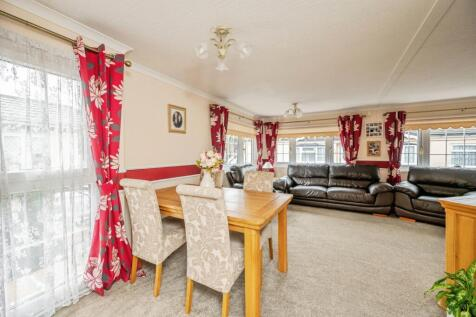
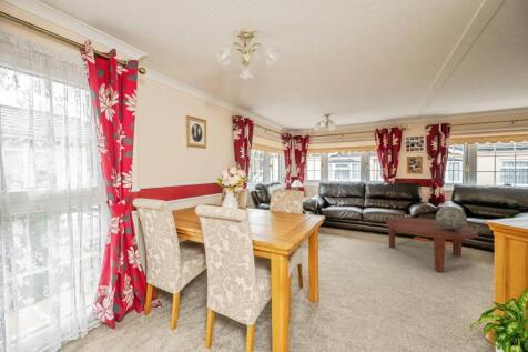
+ coffee table [386,217,479,273]
+ decorative sphere [435,205,468,230]
